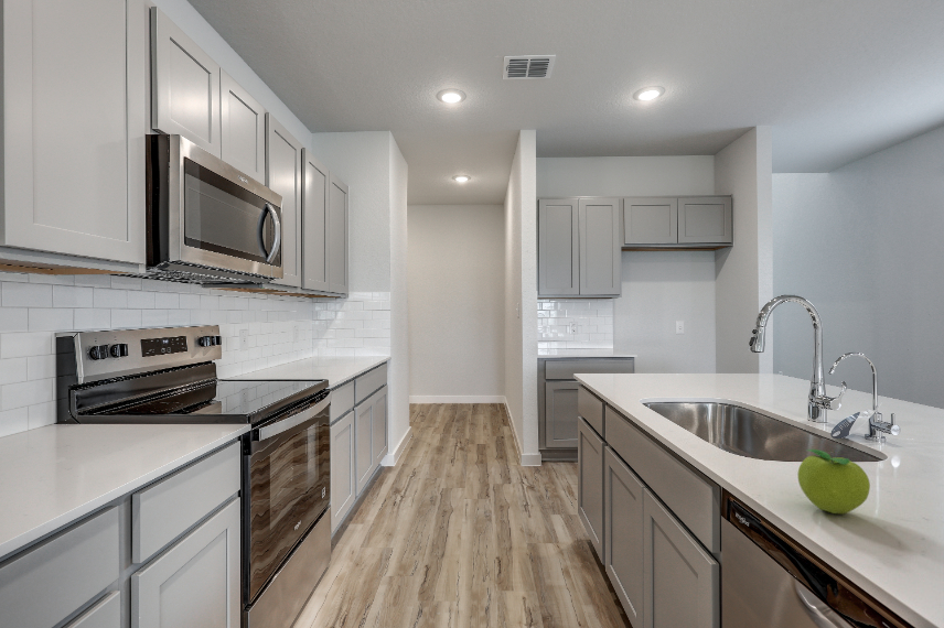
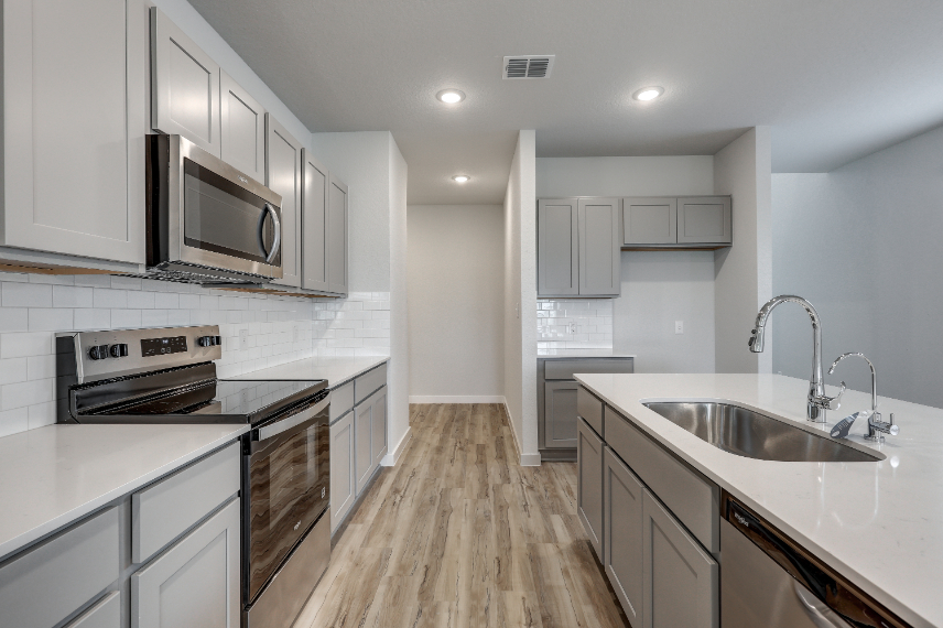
- fruit [796,448,871,515]
